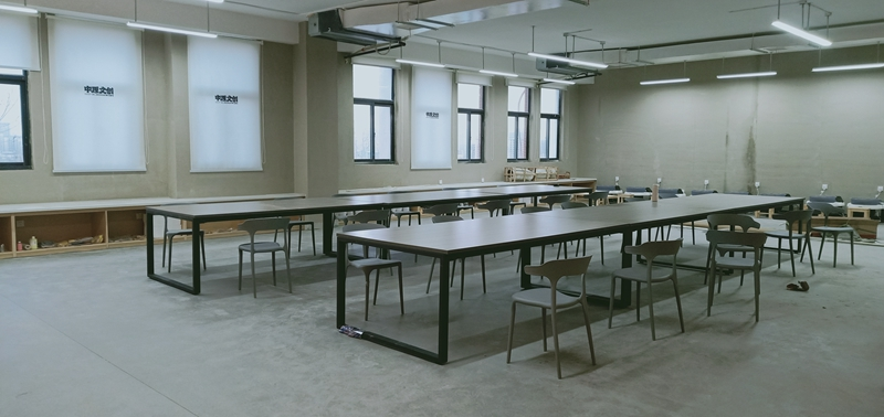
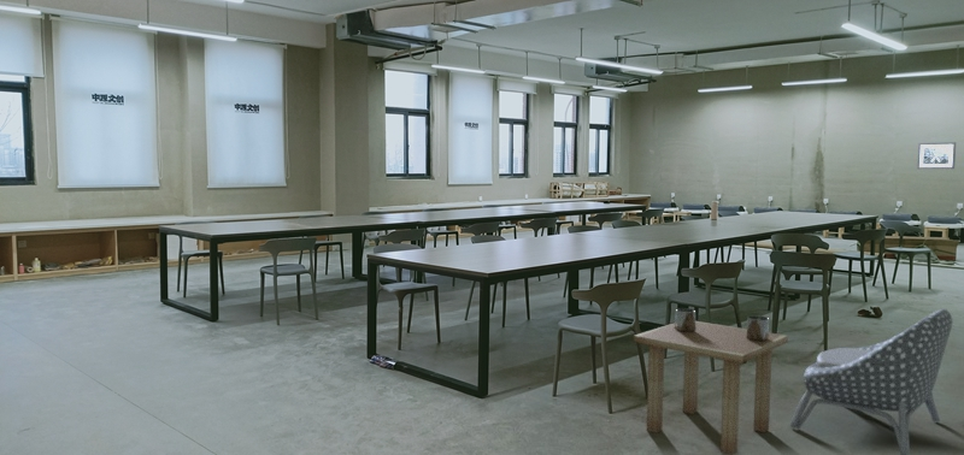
+ side table [633,307,789,455]
+ wall art [916,141,957,170]
+ armchair [788,308,953,455]
